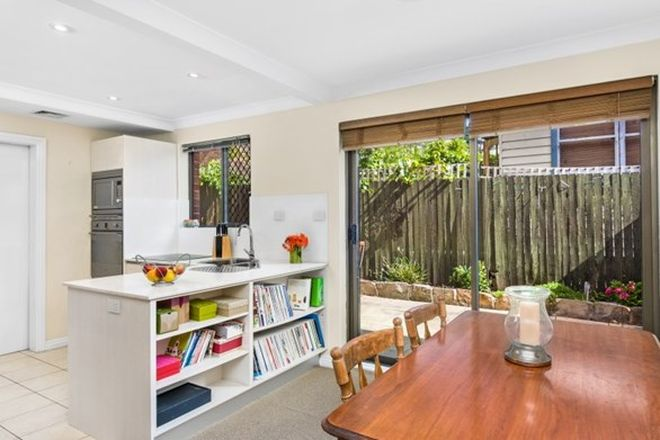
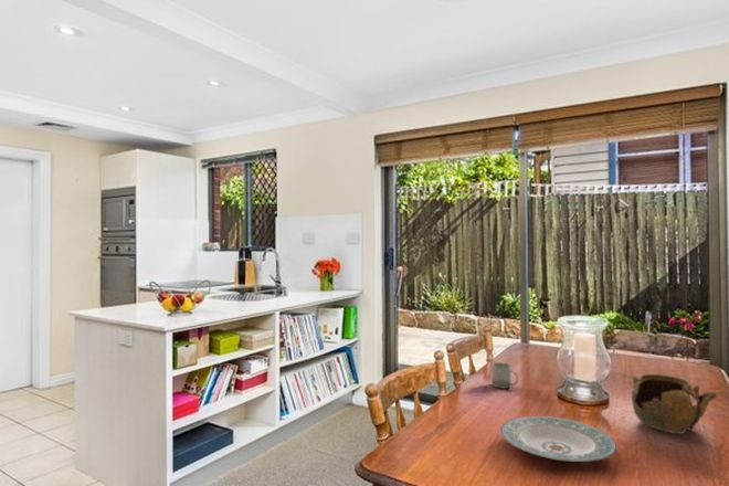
+ cup [490,361,519,390]
+ plate [499,415,619,463]
+ teapot [631,373,720,435]
